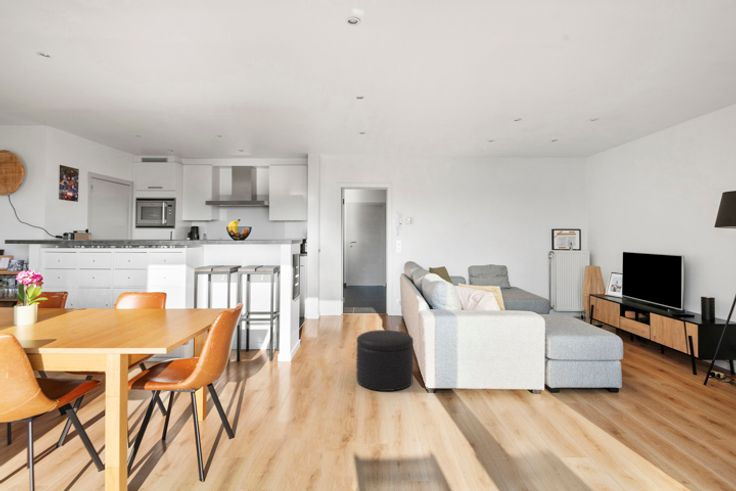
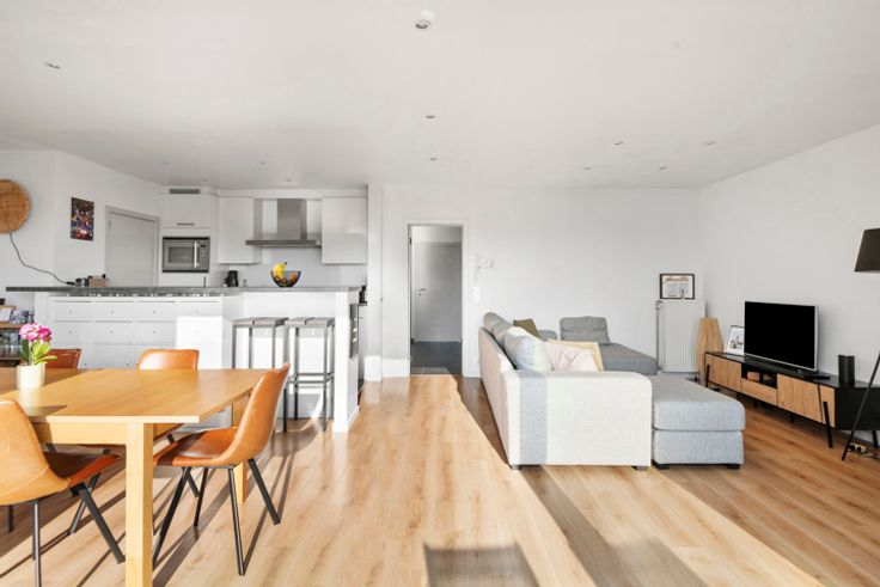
- ottoman [355,329,414,392]
